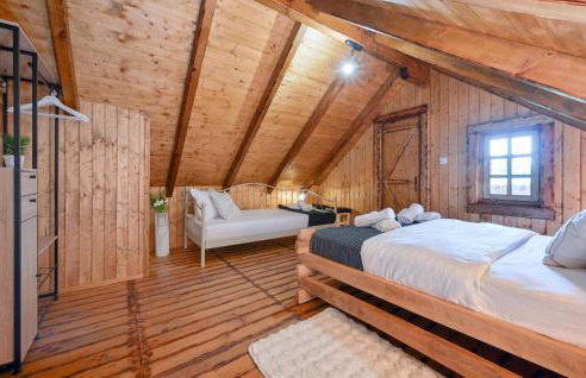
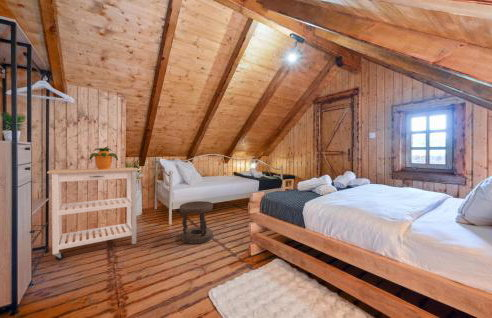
+ stool [179,200,214,245]
+ potted plant [89,145,119,169]
+ kitchen cart [46,166,144,261]
